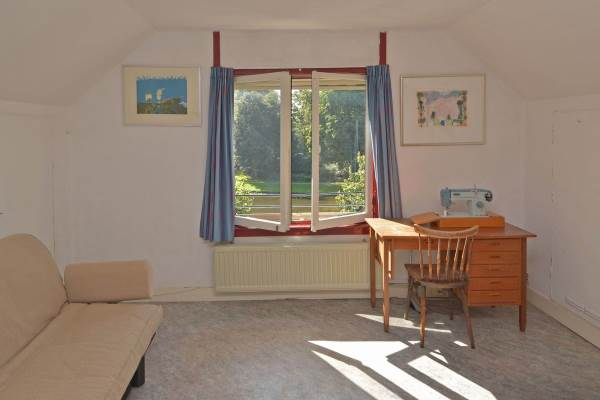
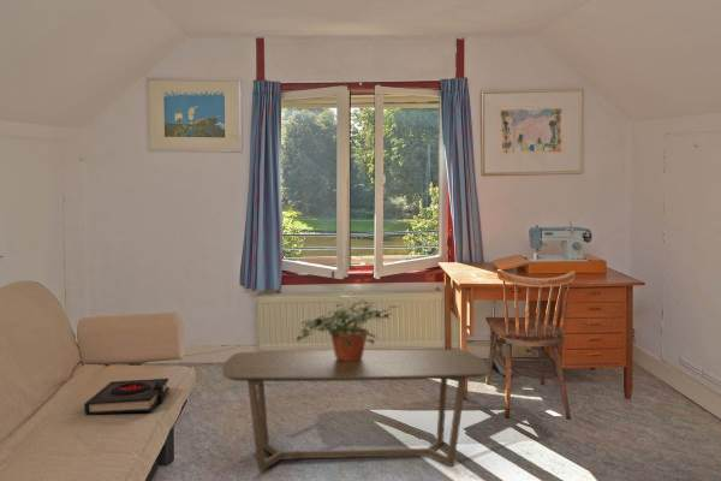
+ book [83,378,171,416]
+ coffee table [221,349,491,471]
+ potted plant [296,298,400,362]
